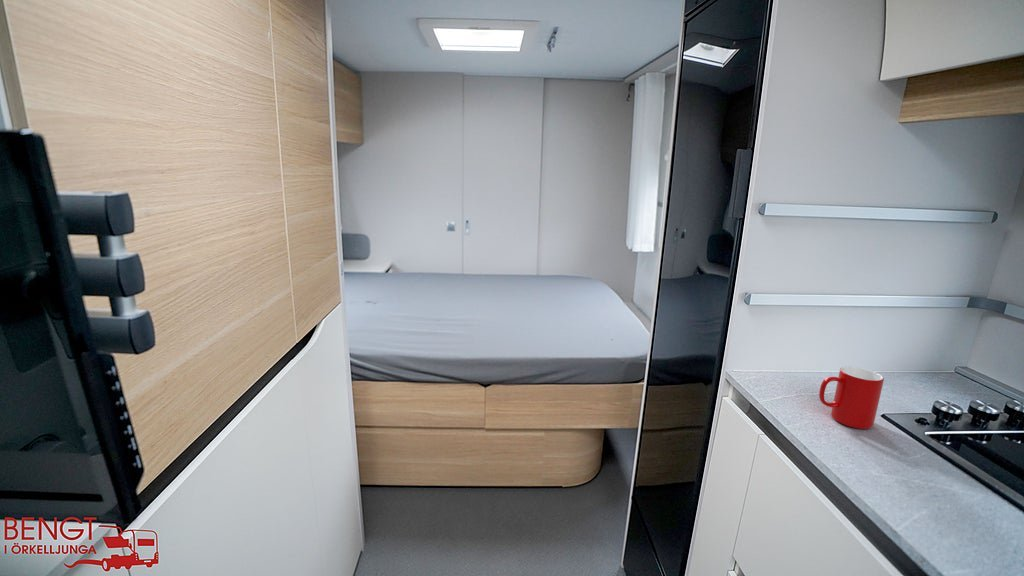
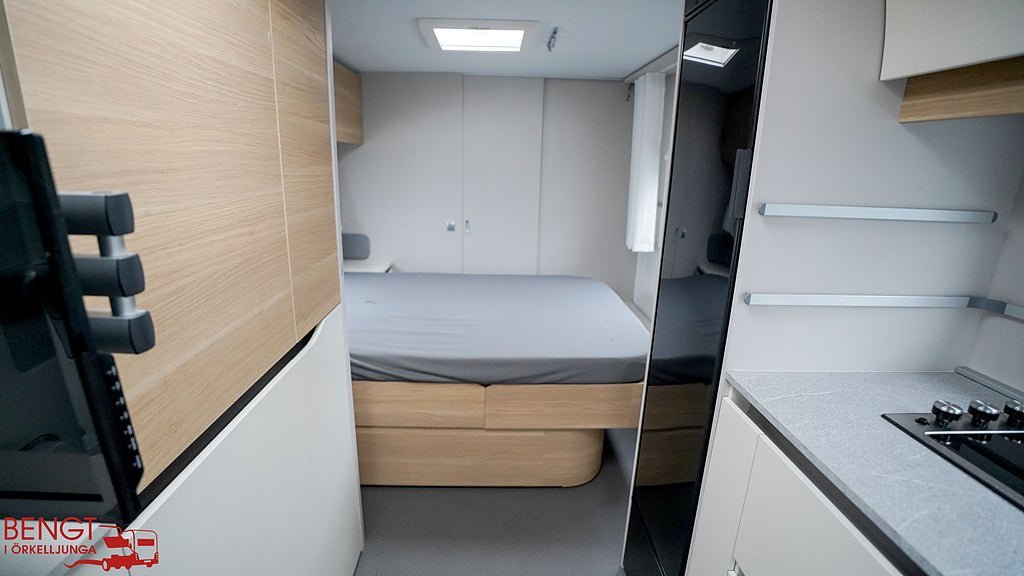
- cup [818,366,885,430]
